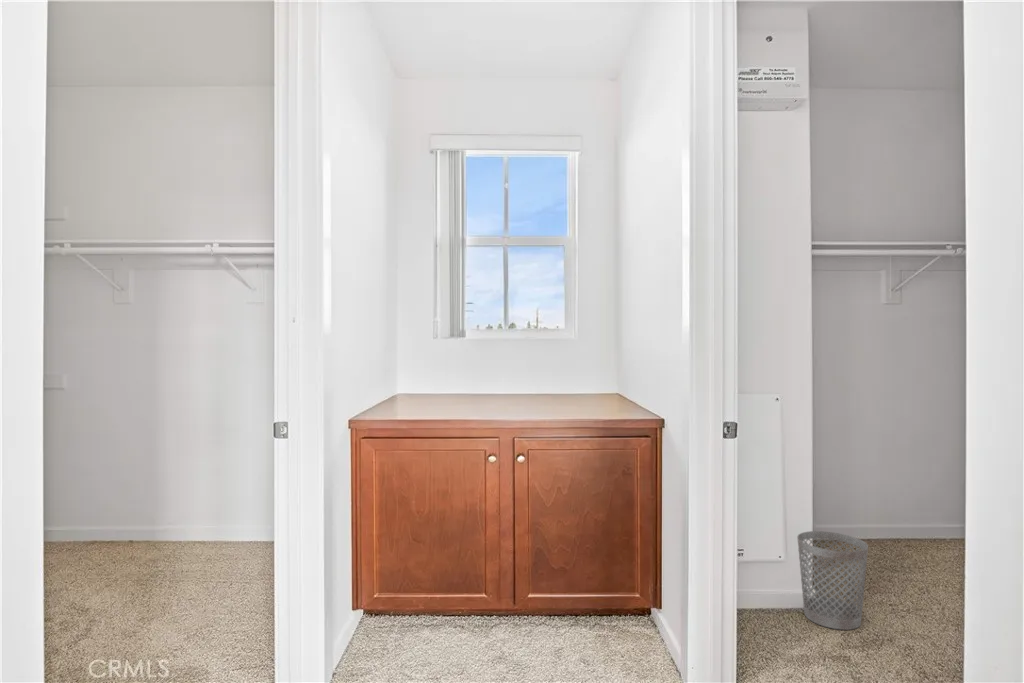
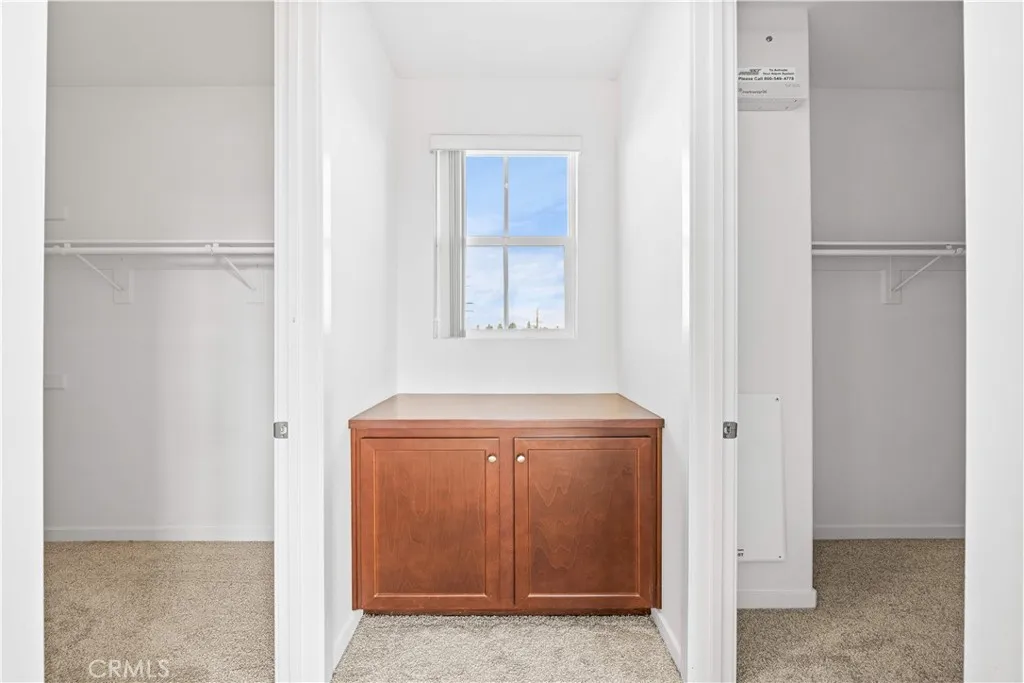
- wastebasket [796,530,869,631]
